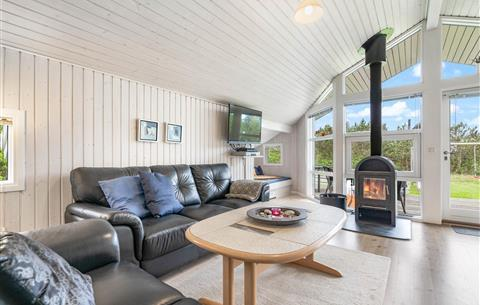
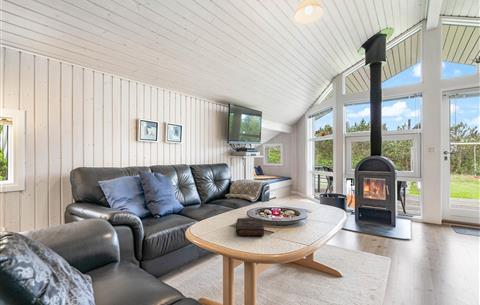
+ book [235,217,265,237]
